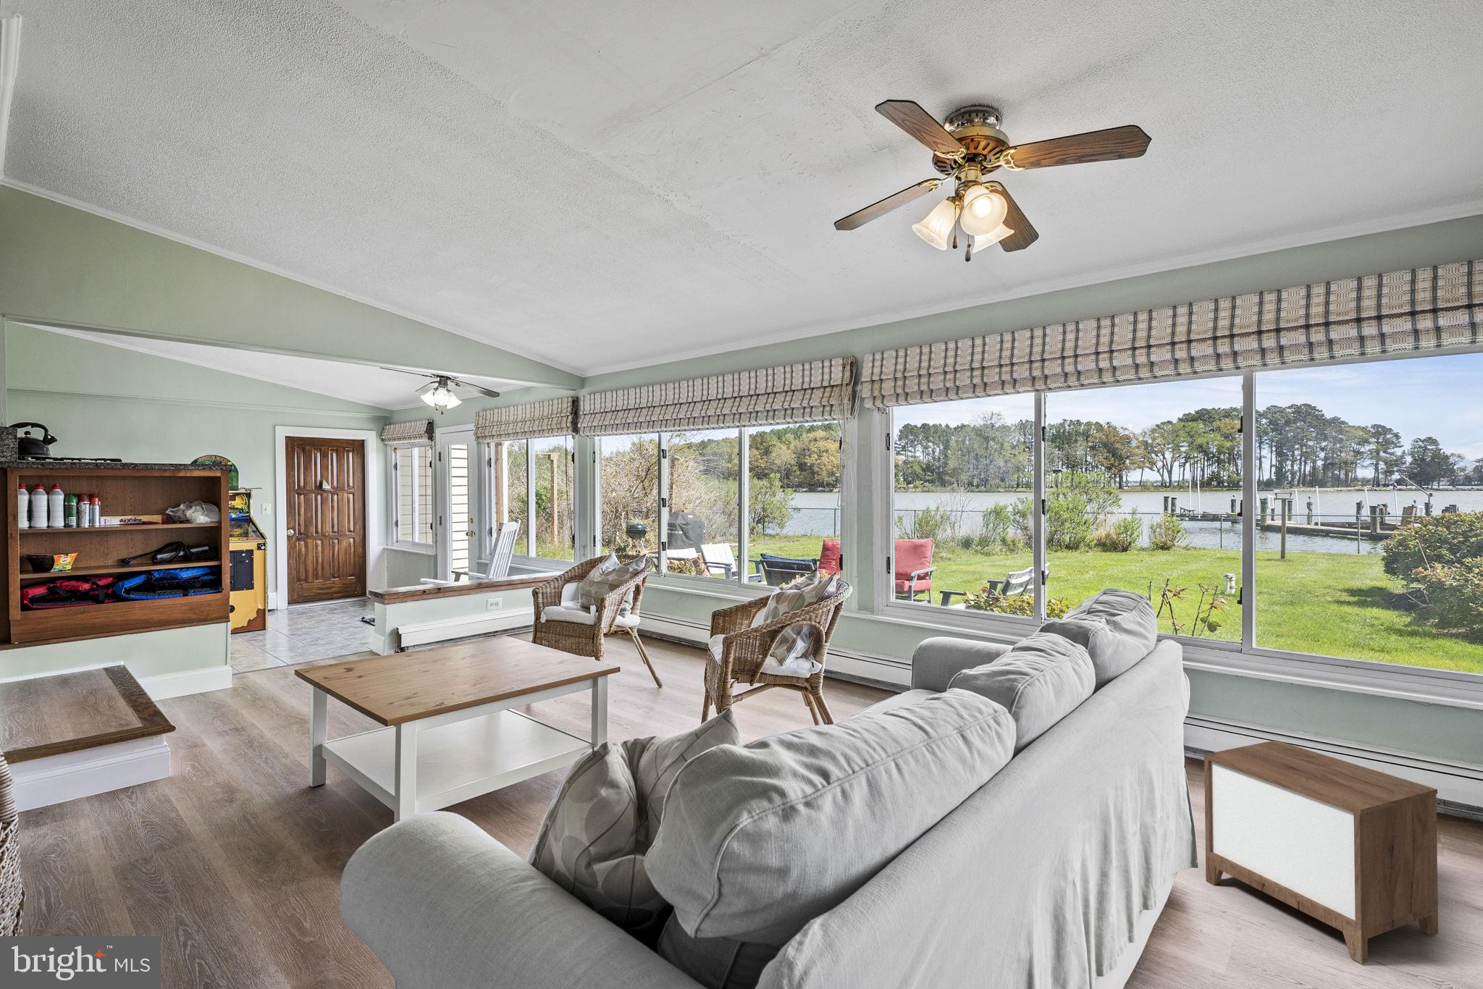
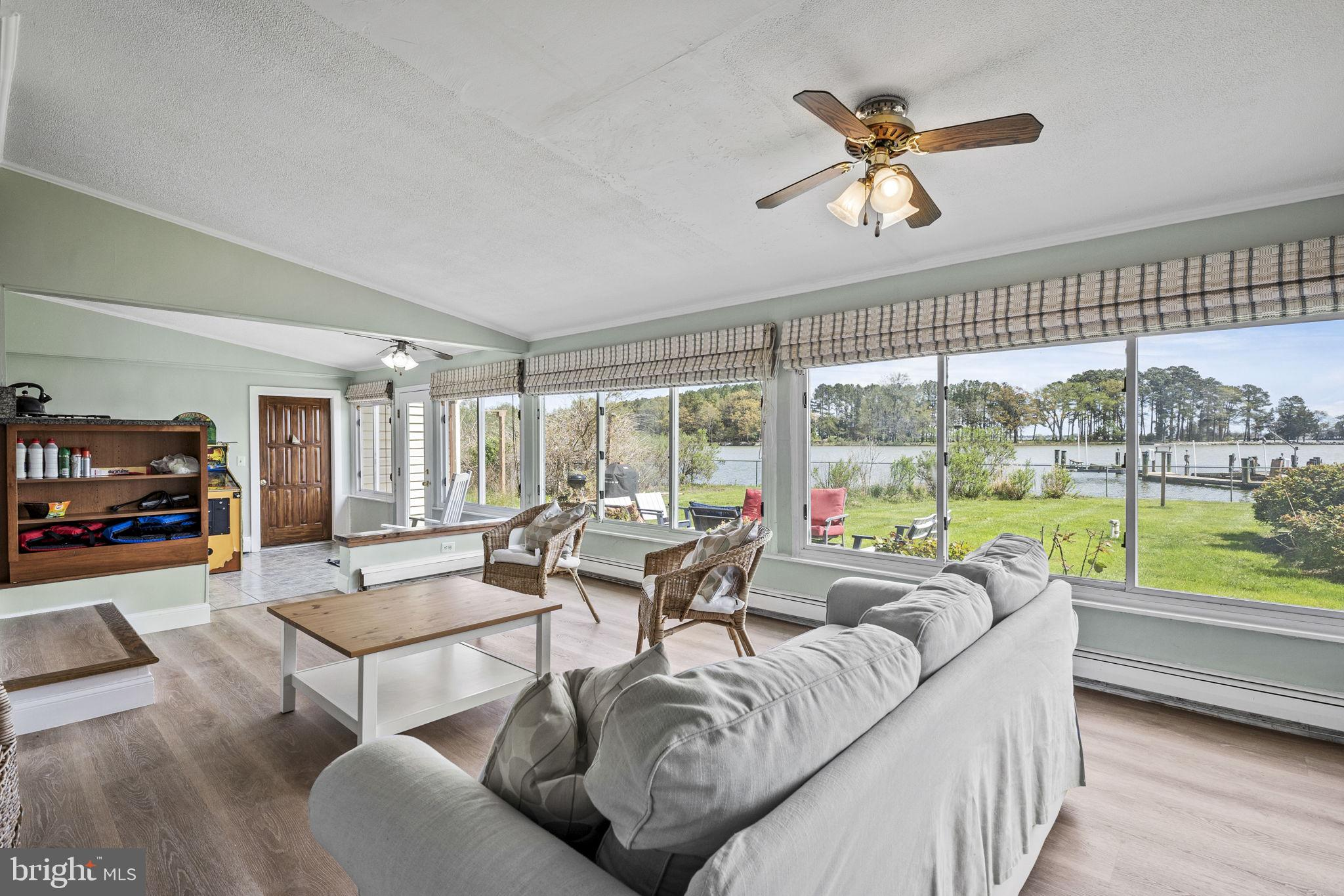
- nightstand [1203,740,1439,965]
